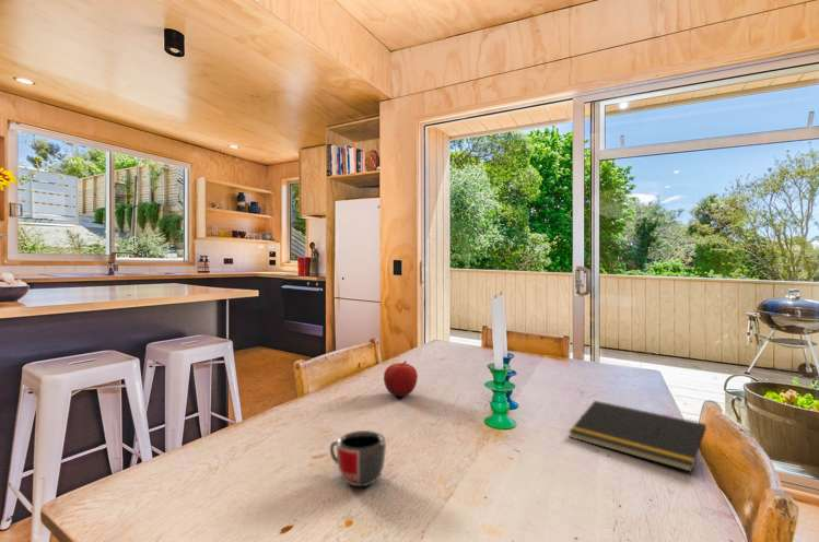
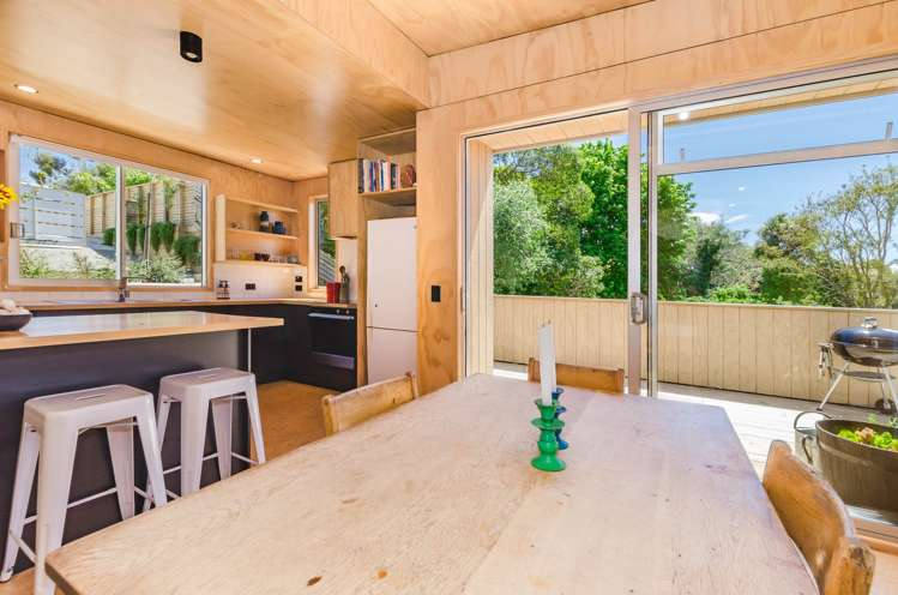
- mug [329,429,387,487]
- notepad [568,400,707,473]
- fruit [383,360,419,398]
